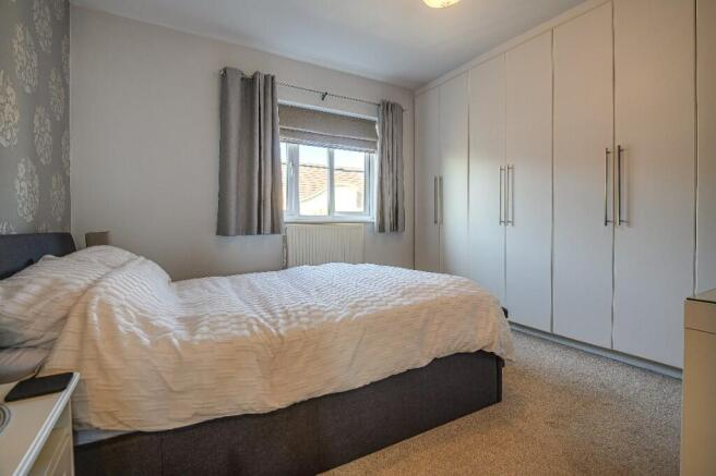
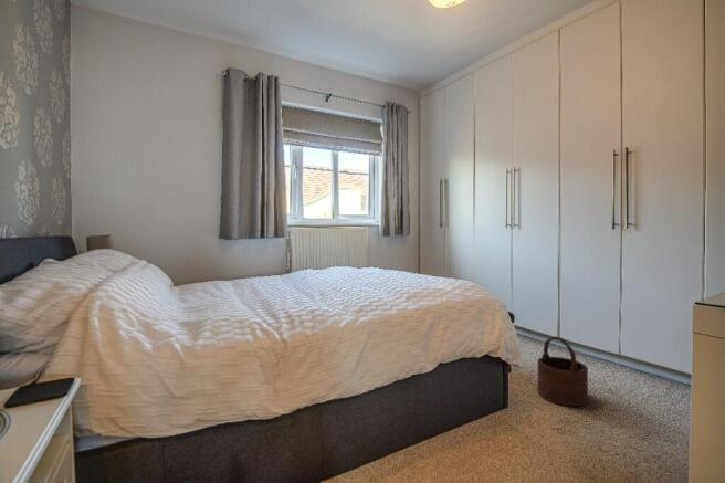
+ wooden bucket [537,335,589,408]
